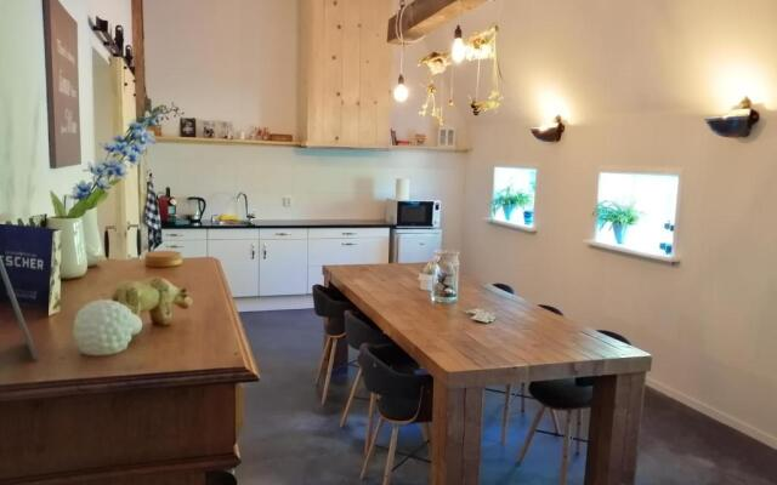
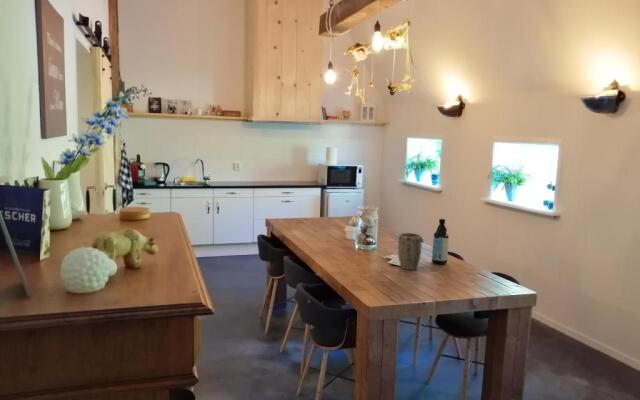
+ plant pot [397,232,423,271]
+ water bottle [431,218,450,266]
